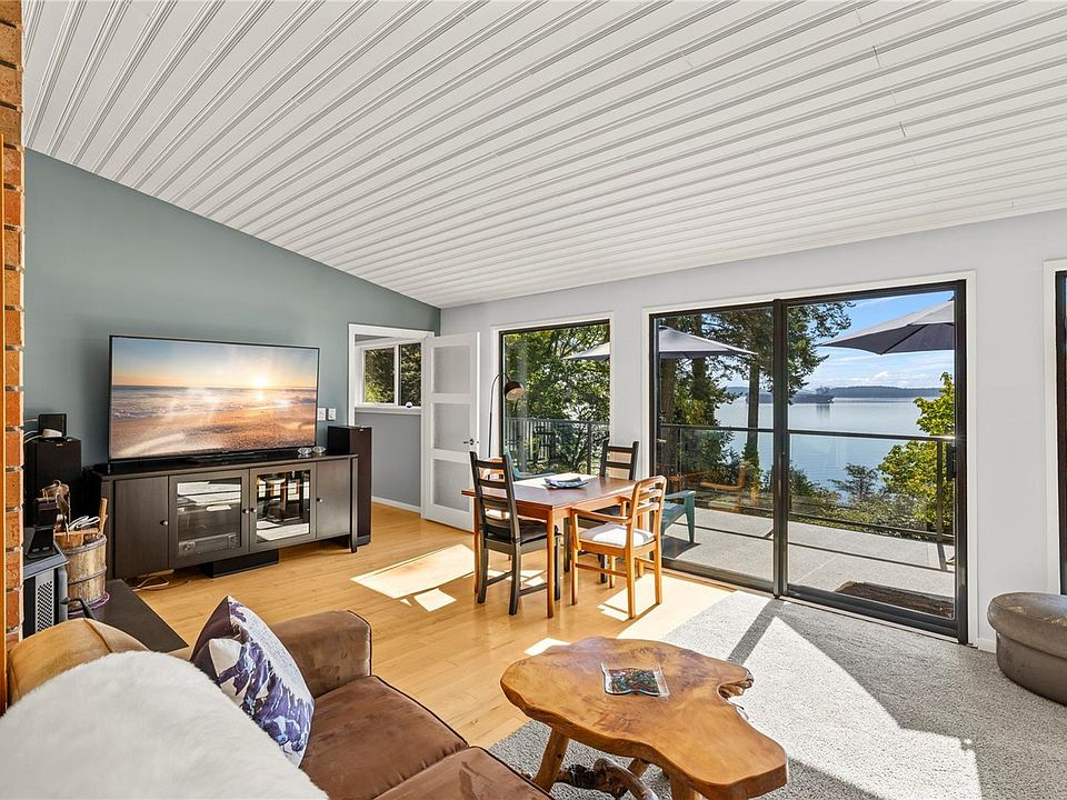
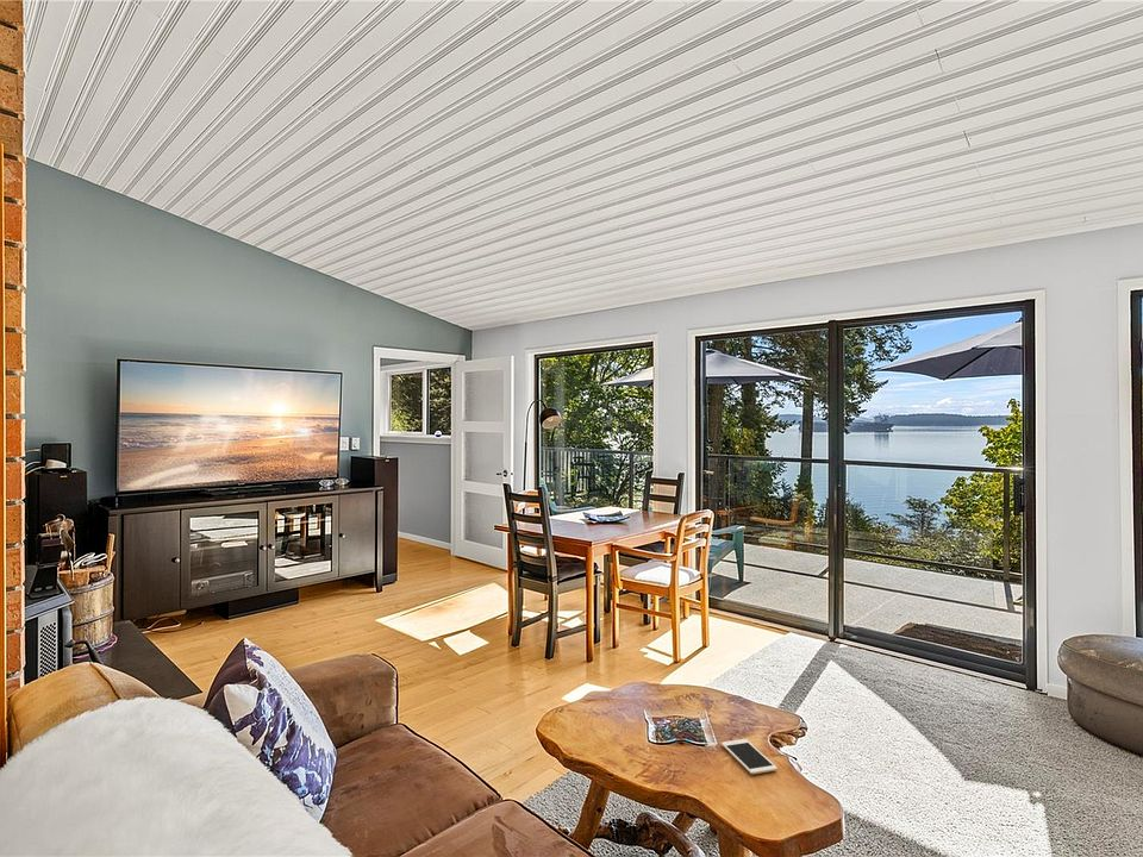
+ cell phone [720,738,779,775]
